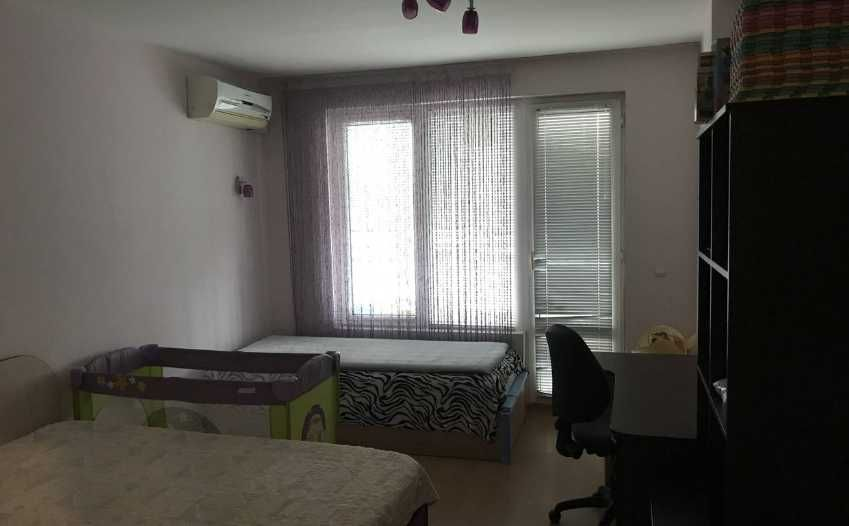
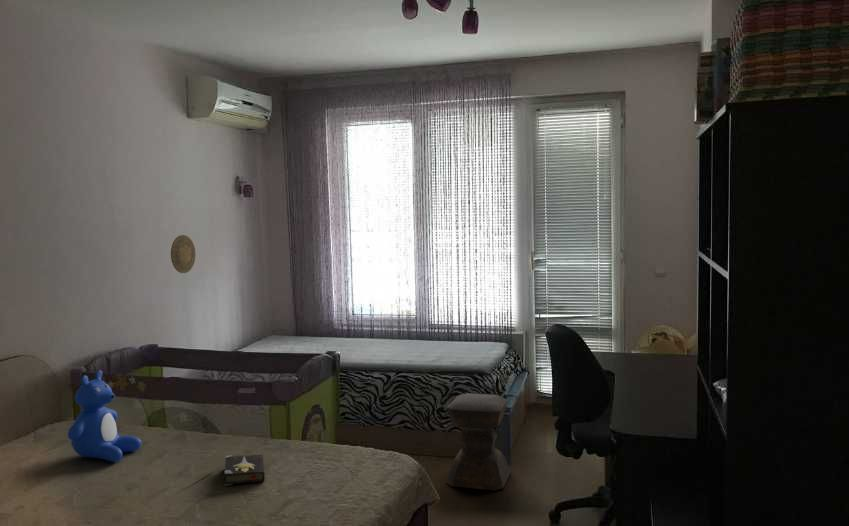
+ decorative plate [170,234,196,274]
+ teddy bear [67,369,142,463]
+ hardback book [223,453,265,486]
+ stool [445,392,512,491]
